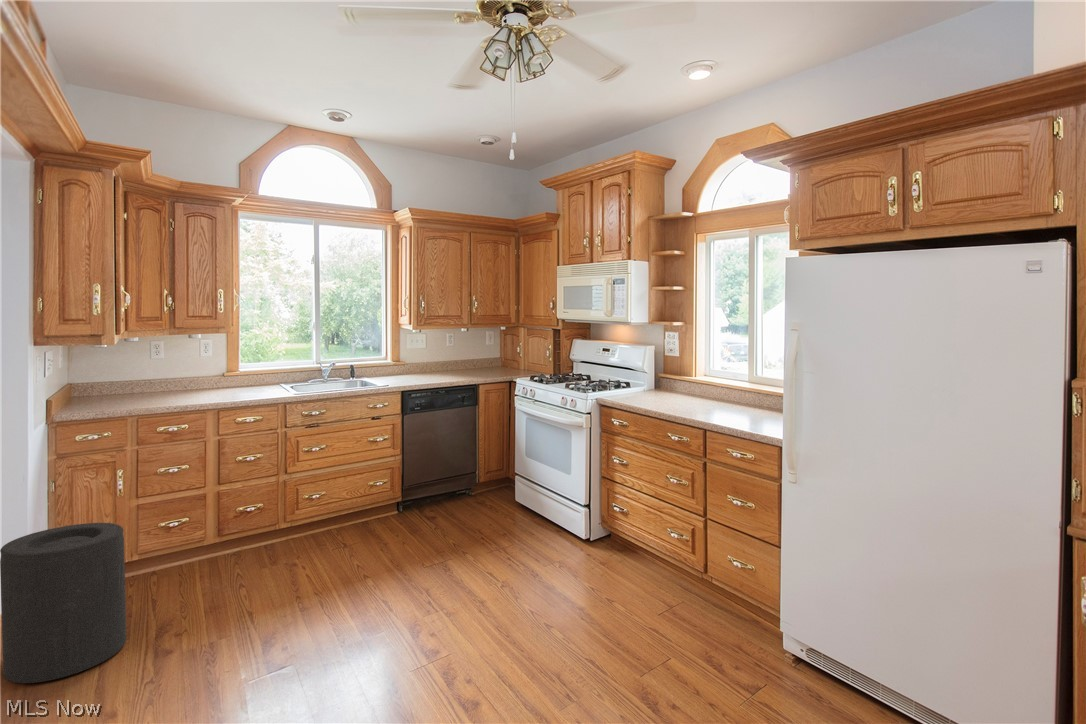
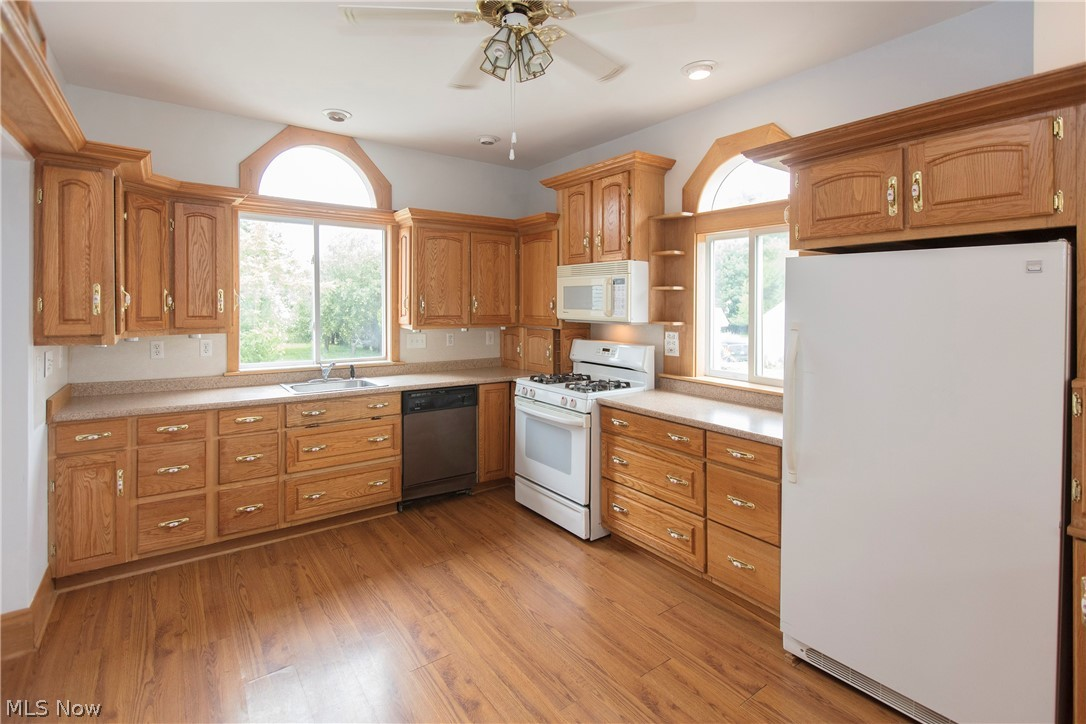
- trash can [0,522,127,684]
